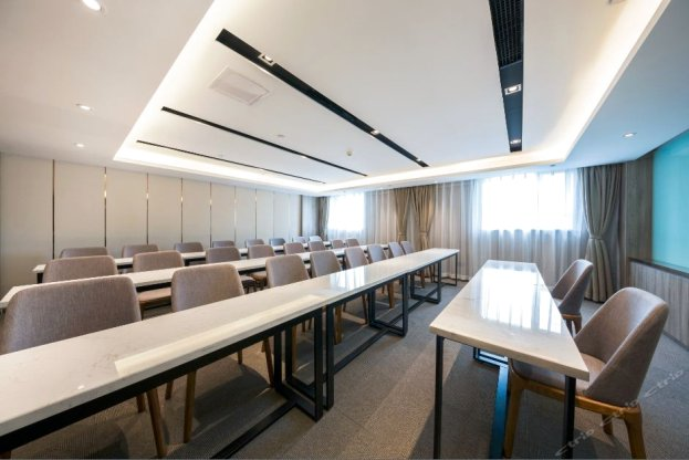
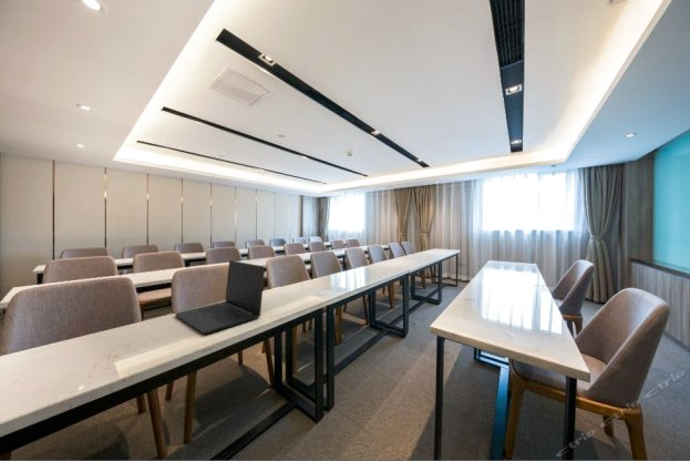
+ laptop [174,259,266,335]
